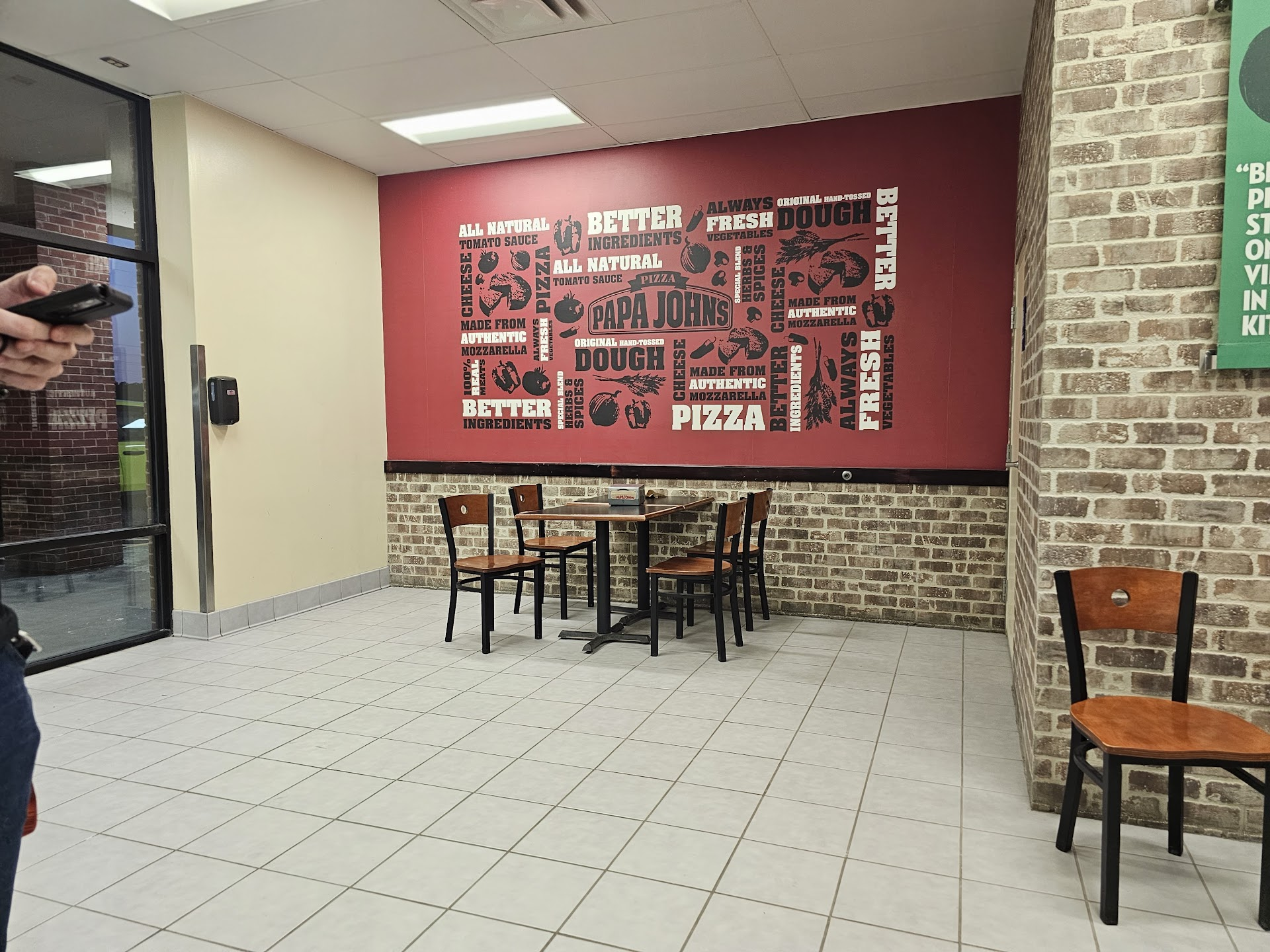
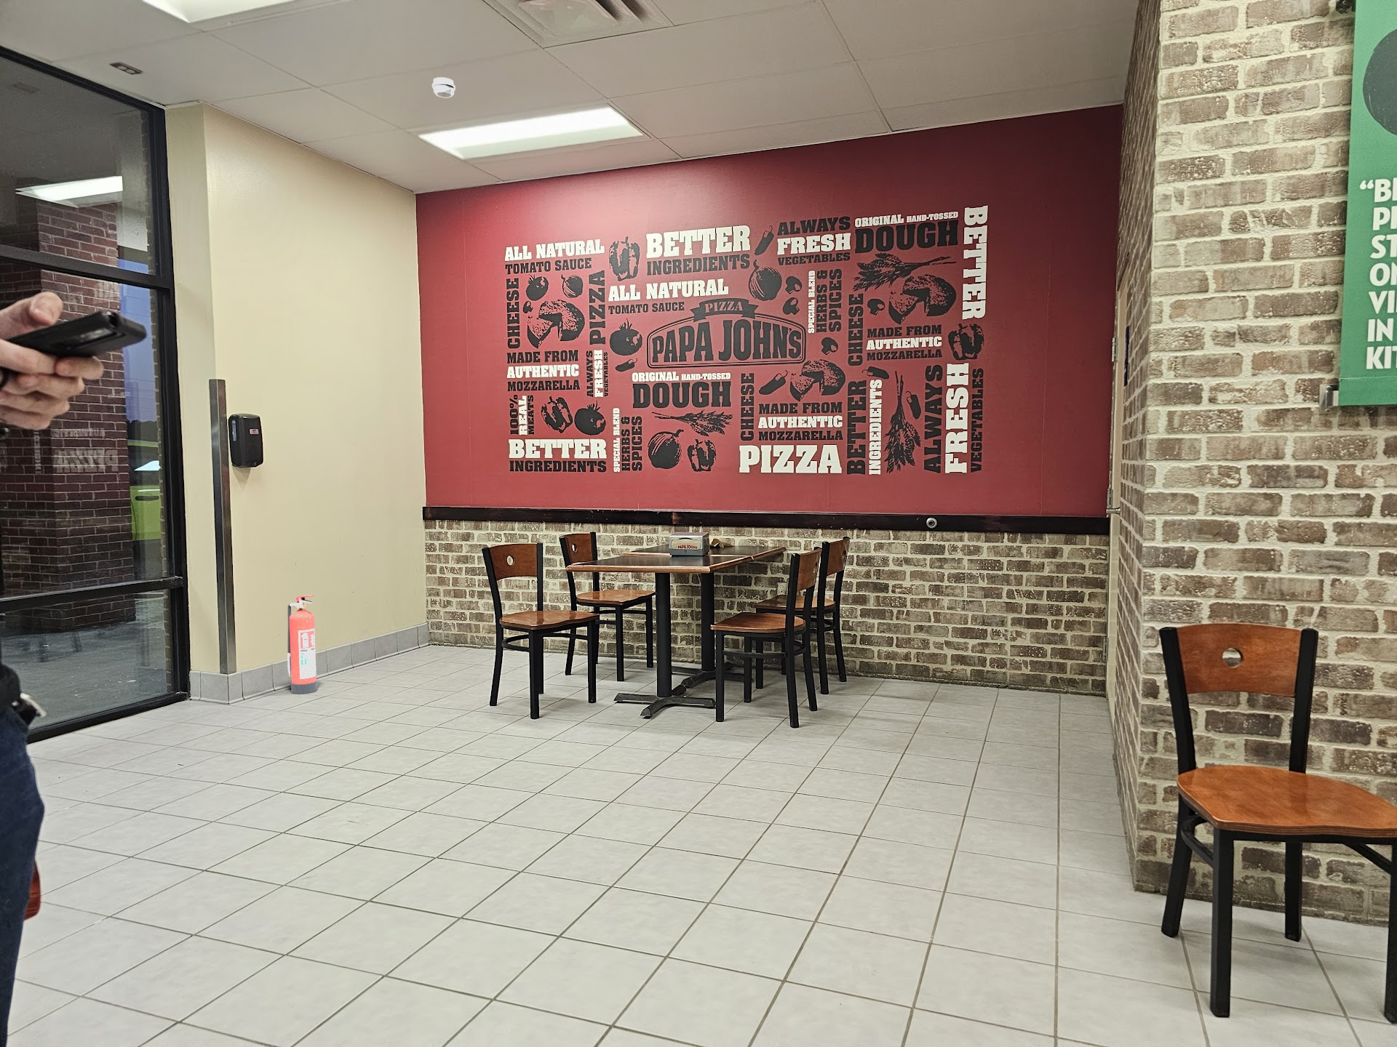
+ fire extinguisher [287,595,318,694]
+ smoke detector [431,76,457,98]
